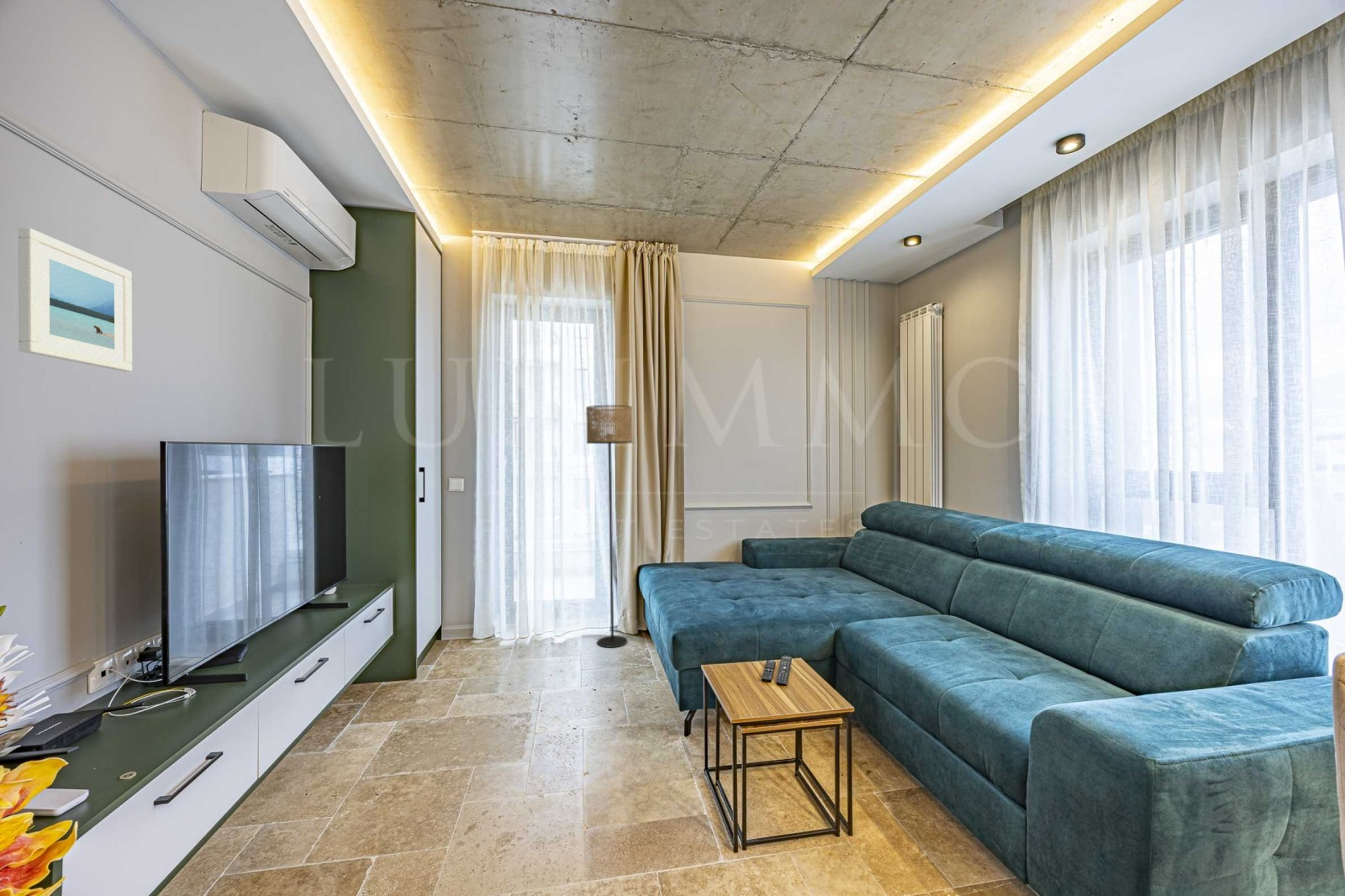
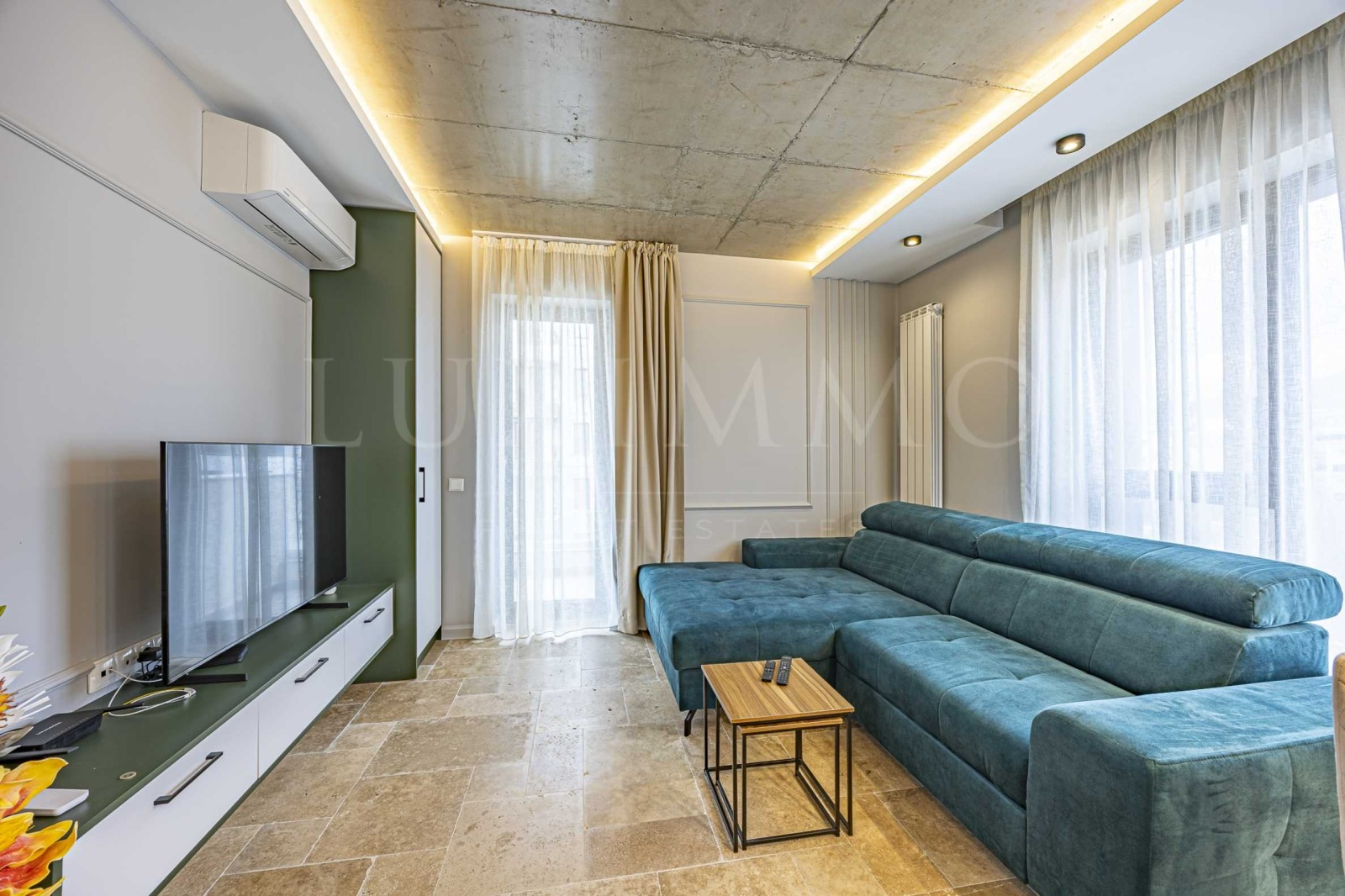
- floor lamp [585,404,634,649]
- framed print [18,227,133,372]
